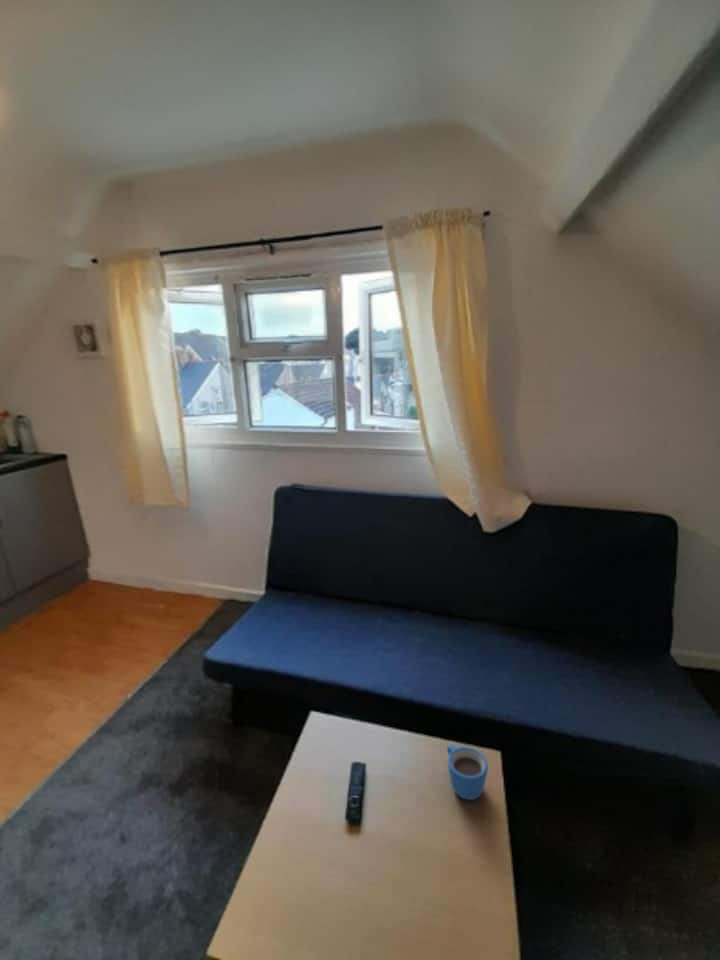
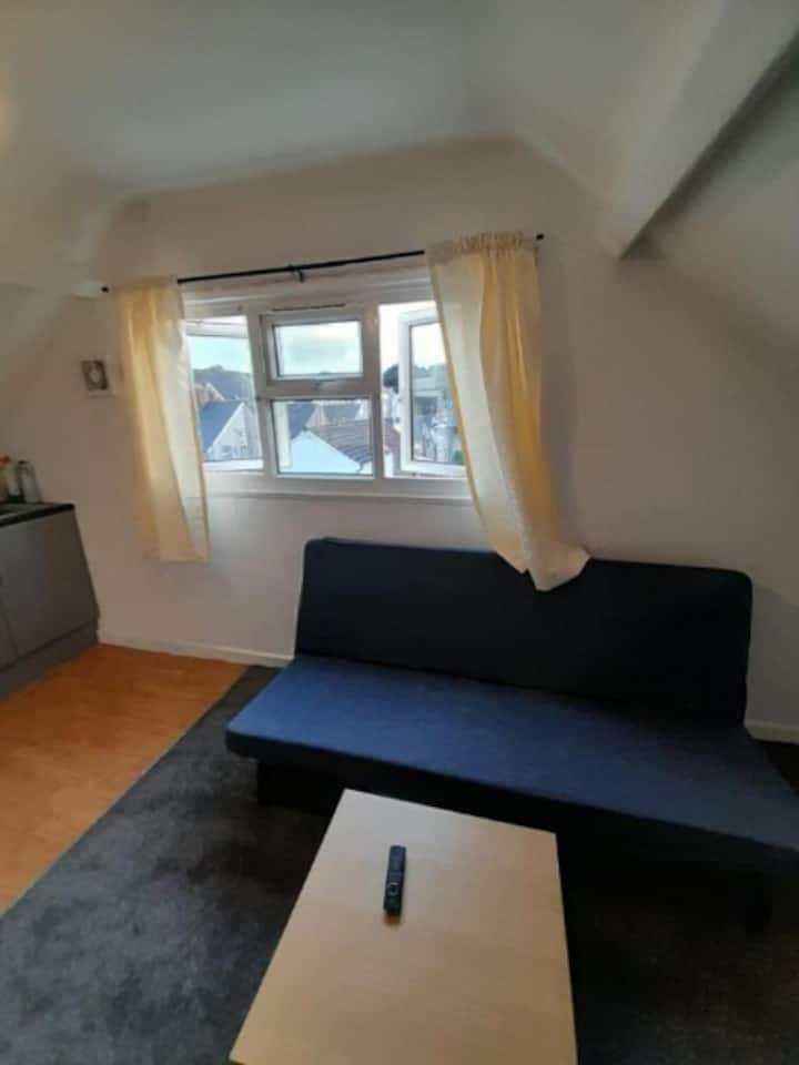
- mug [446,743,489,801]
